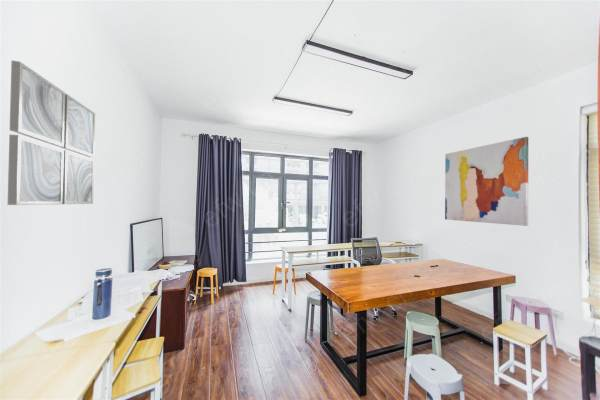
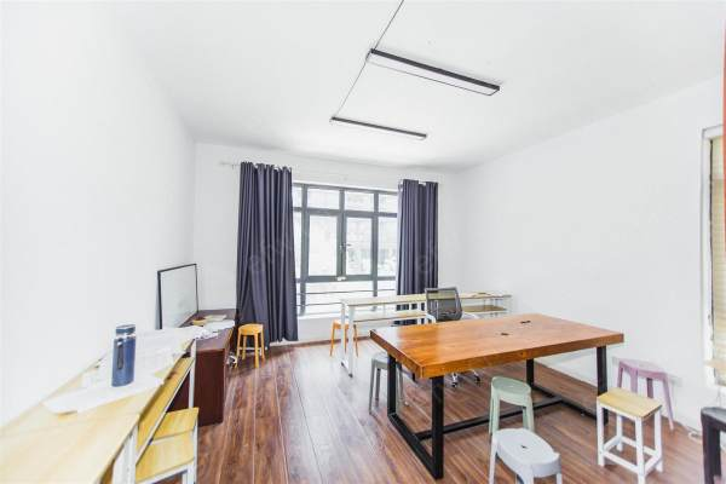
- wall art [7,59,96,206]
- wall art [444,136,529,227]
